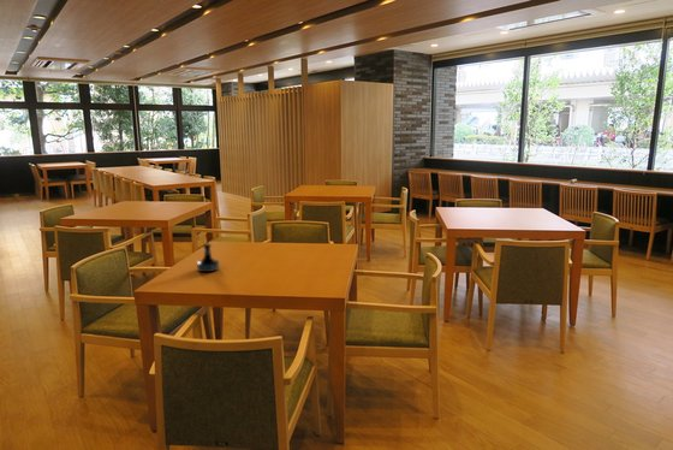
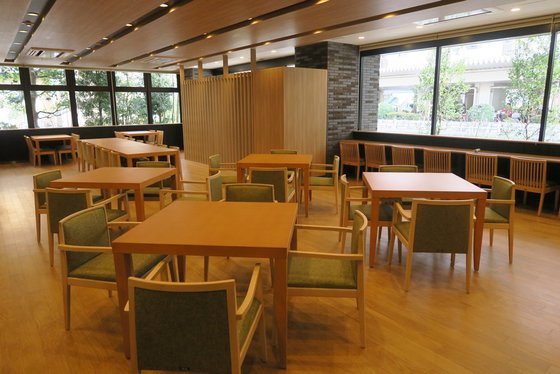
- tequila bottle [196,242,220,273]
